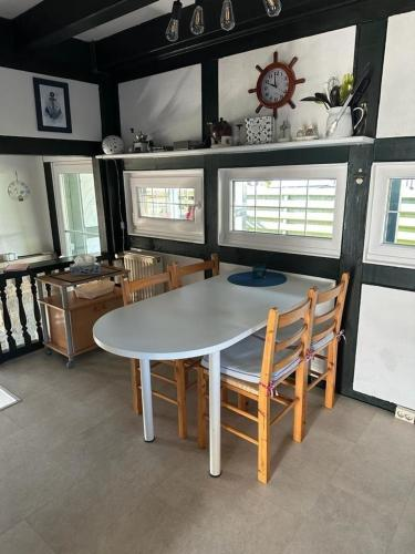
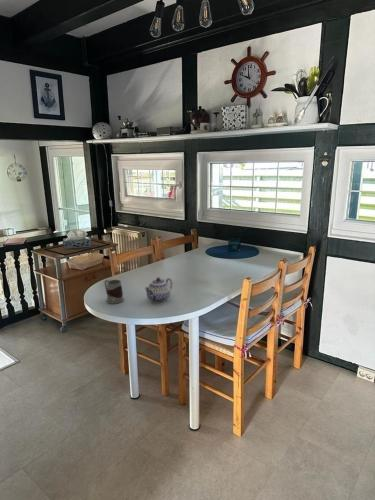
+ teapot [144,276,173,303]
+ mug [104,279,125,305]
